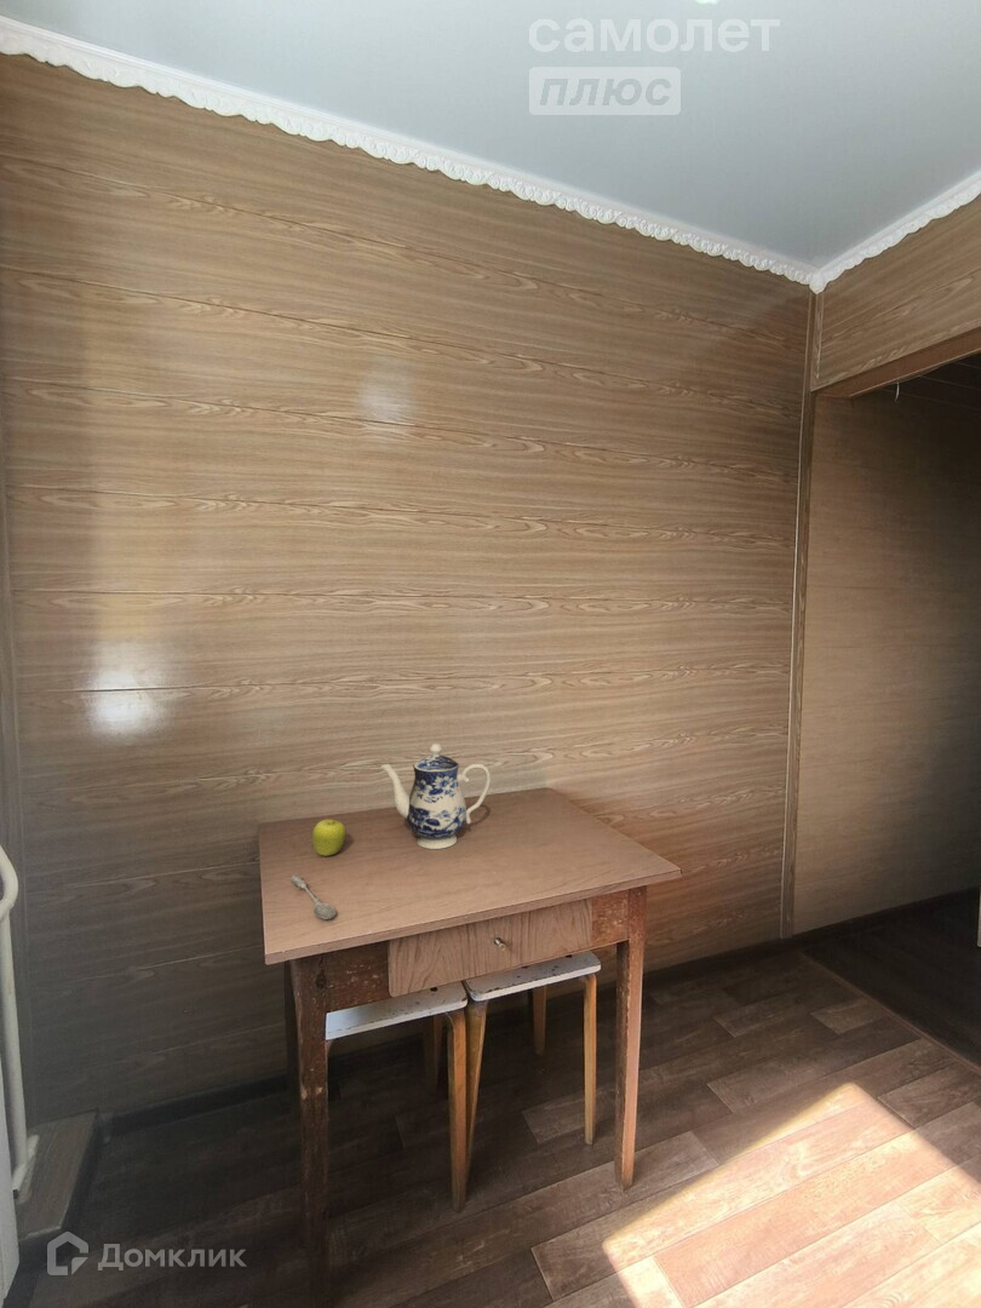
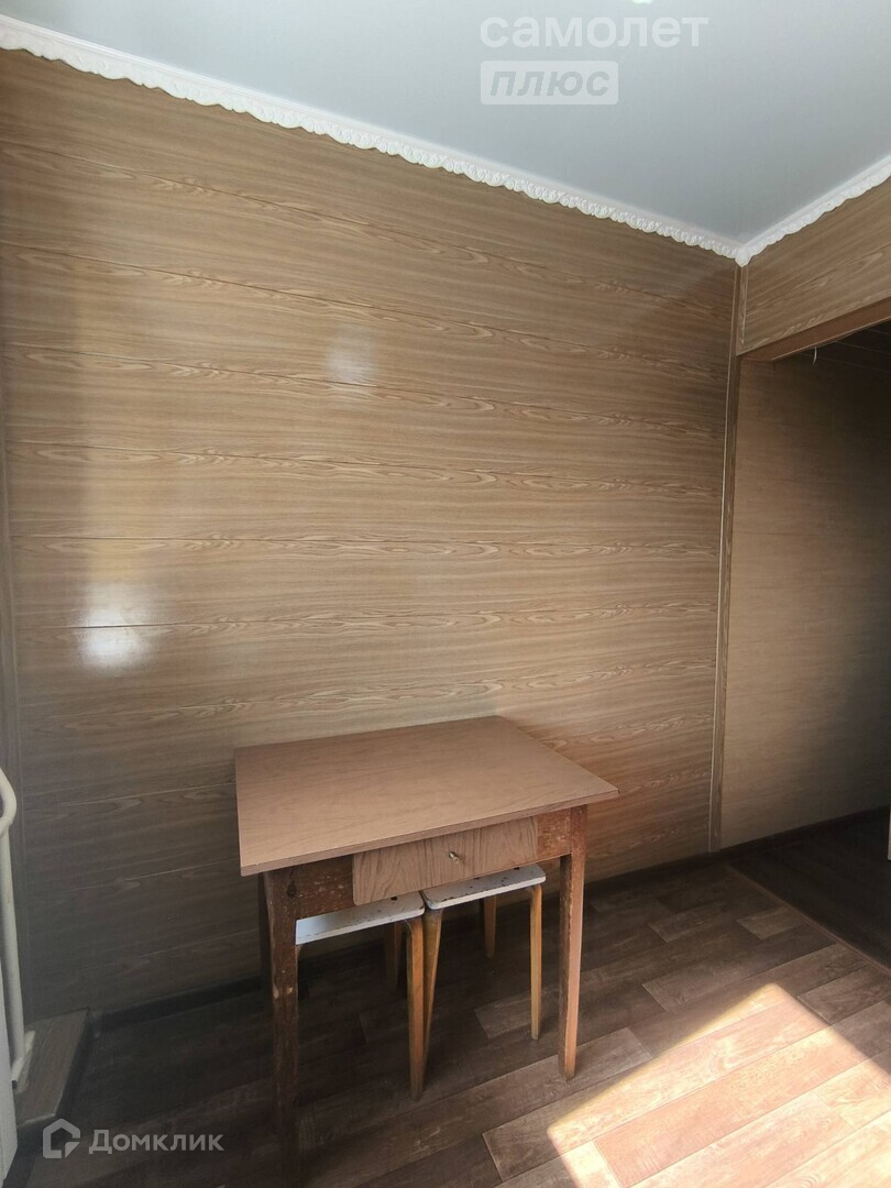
- fruit [311,819,348,857]
- teapot [379,742,492,850]
- soupspoon [289,873,337,920]
